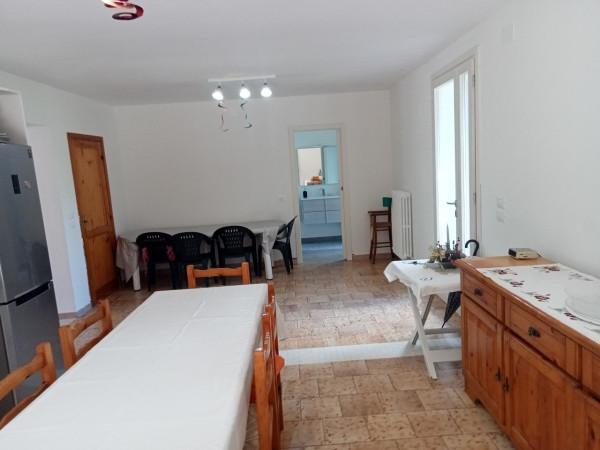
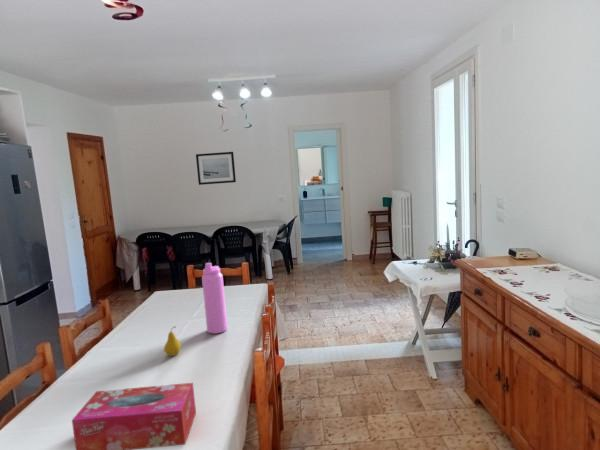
+ water bottle [201,262,228,335]
+ wall art [195,151,237,186]
+ fruit [163,325,182,357]
+ tissue box [71,382,197,450]
